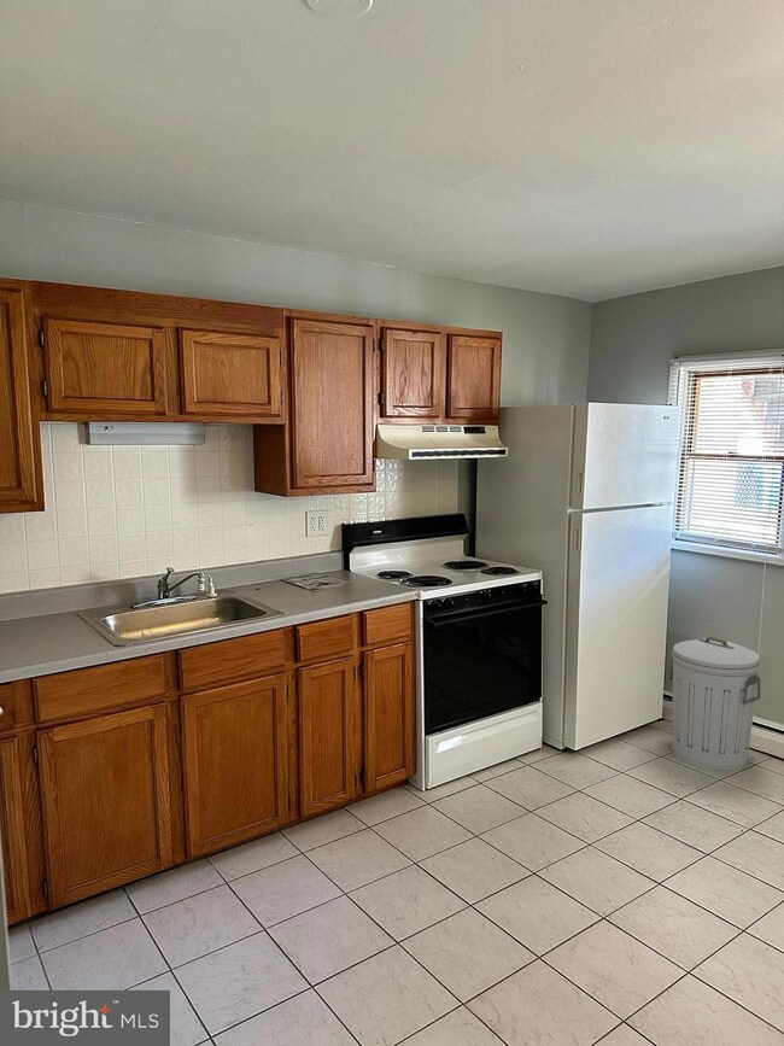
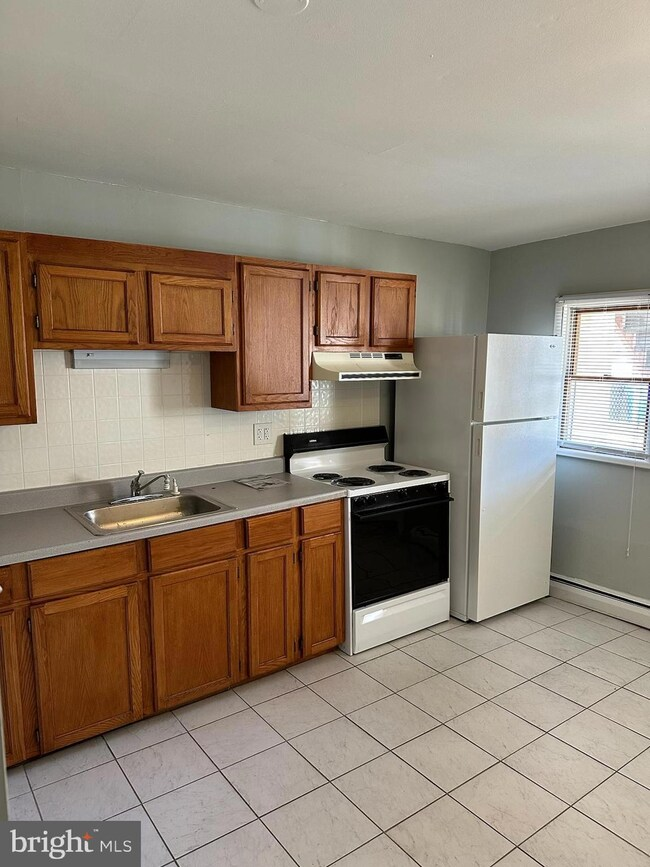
- trash can [668,636,762,771]
